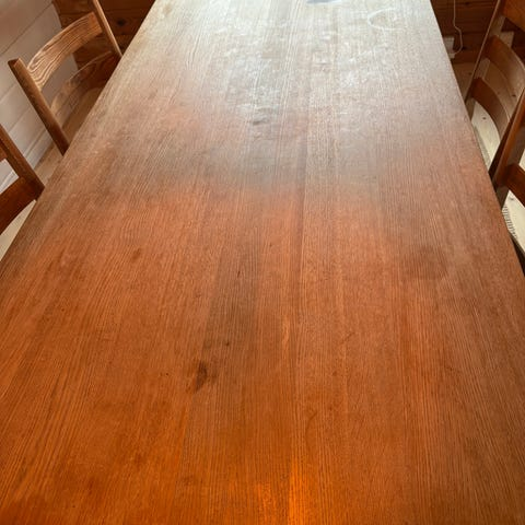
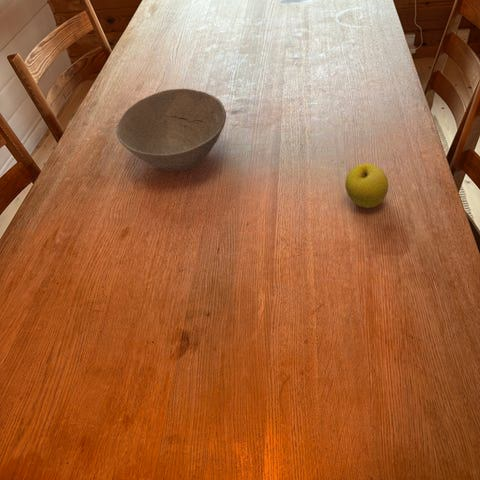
+ bowl [116,88,227,173]
+ fruit [344,162,389,209]
